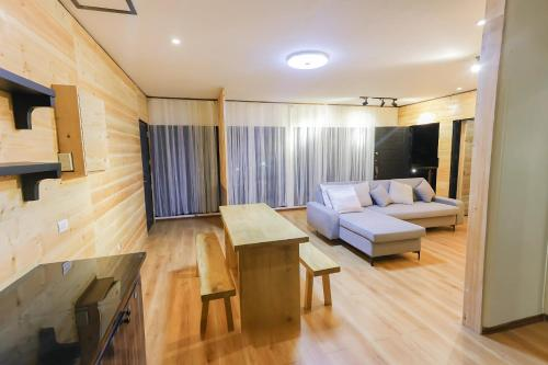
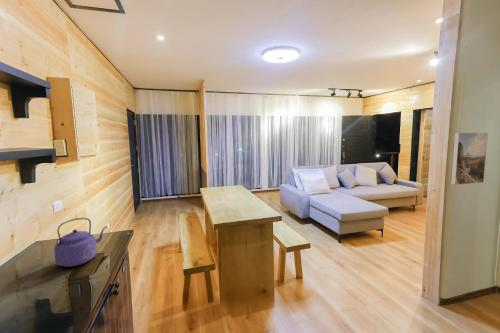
+ kettle [53,217,108,268]
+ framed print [450,132,489,186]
